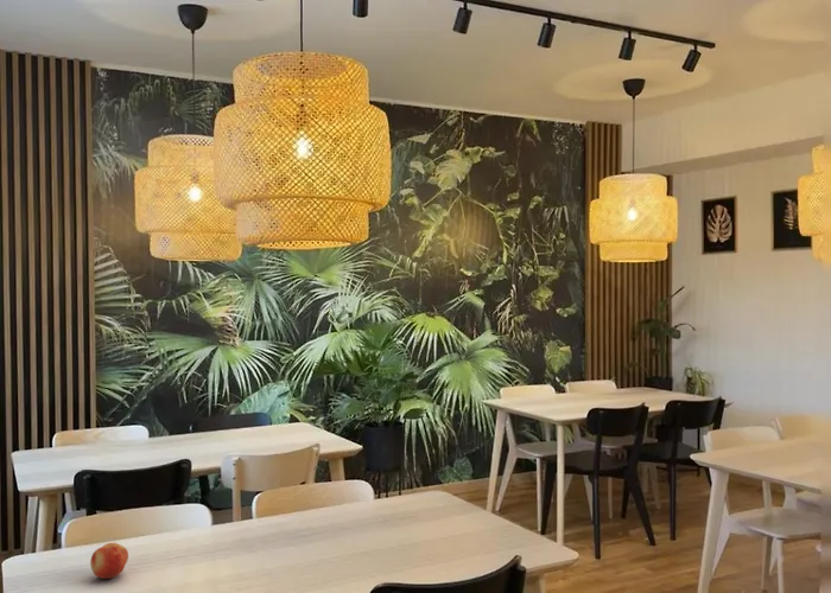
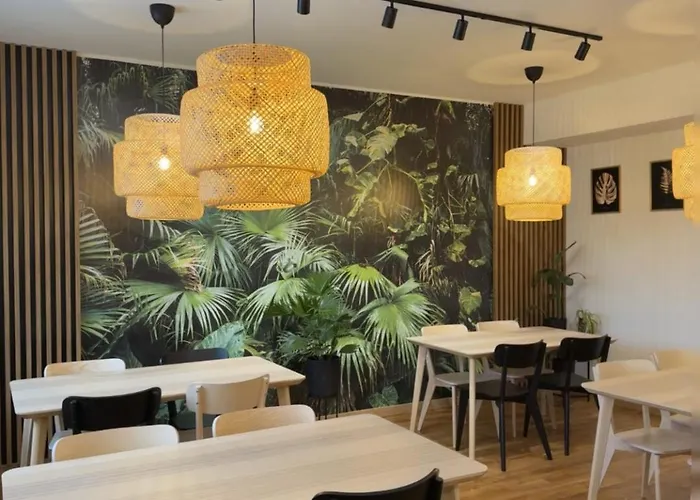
- fruit [89,542,129,580]
